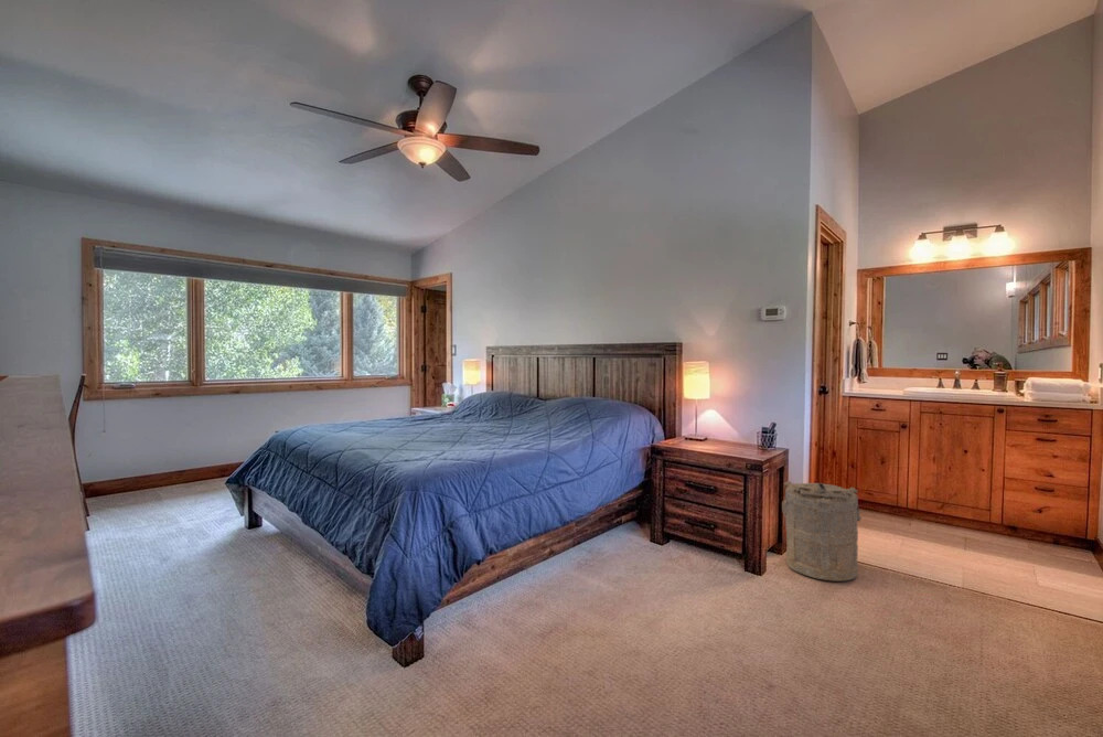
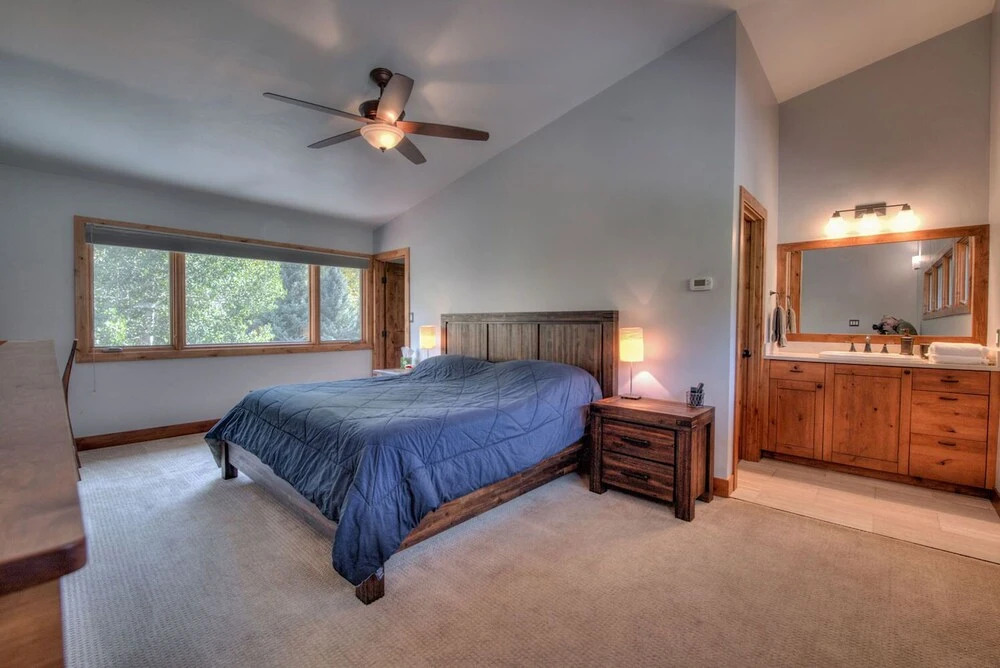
- laundry hamper [781,480,864,583]
